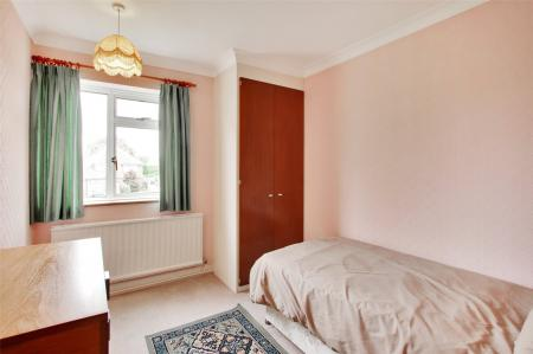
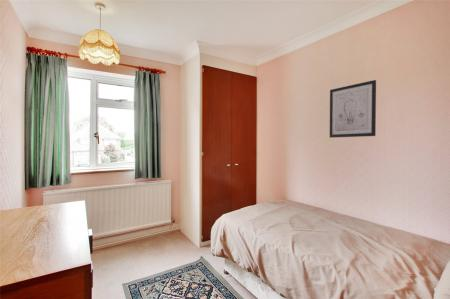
+ wall art [329,79,377,139]
